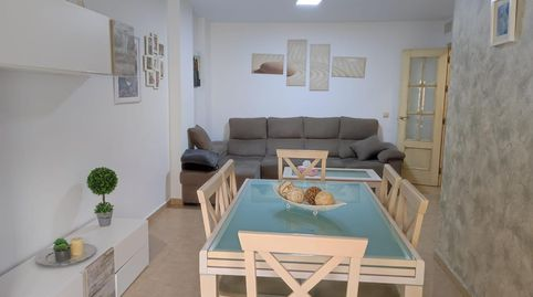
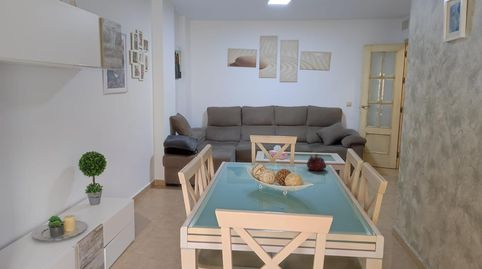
+ teapot [306,153,327,171]
